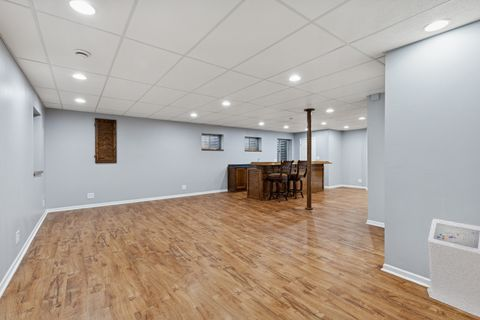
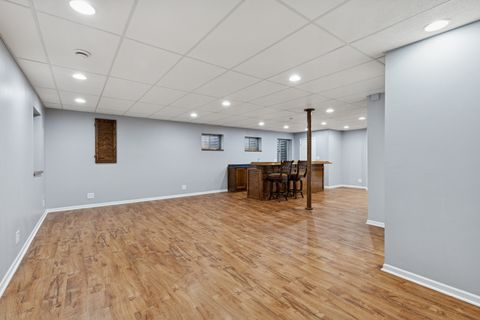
- lectern [426,218,480,318]
